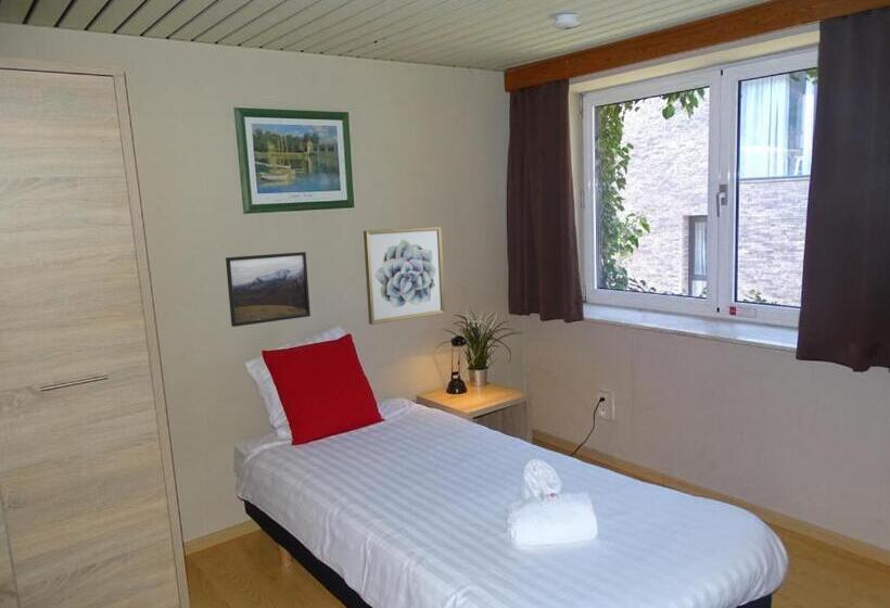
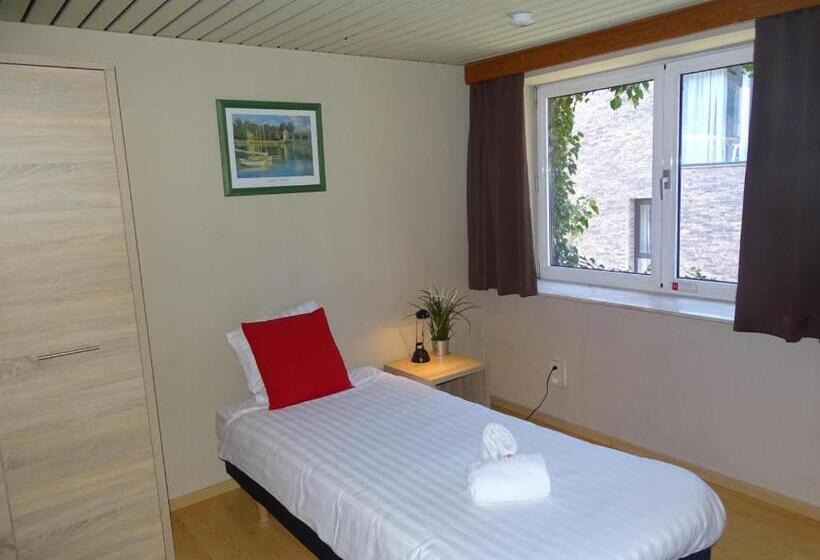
- wall art [363,226,446,326]
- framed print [225,251,312,328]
